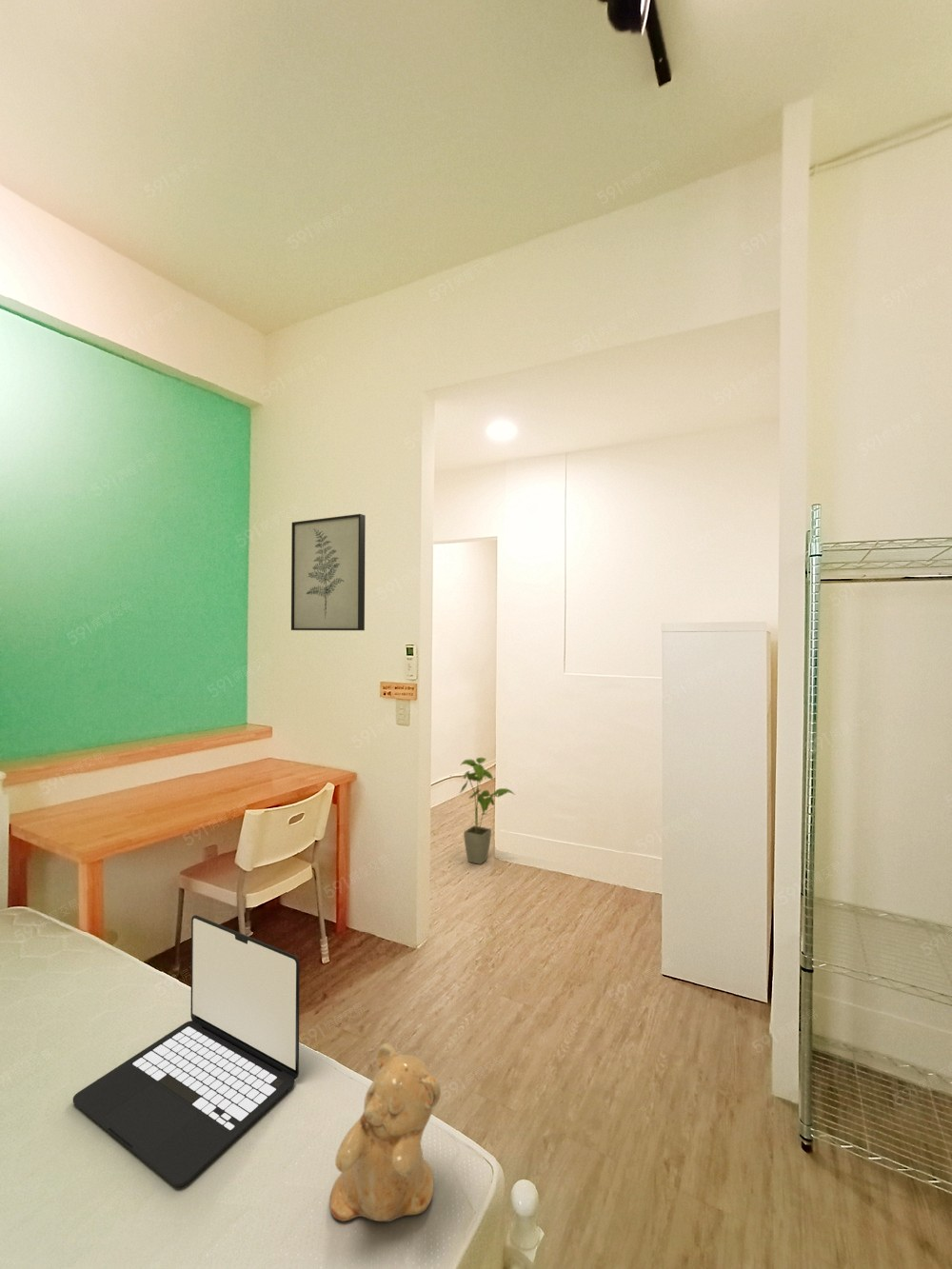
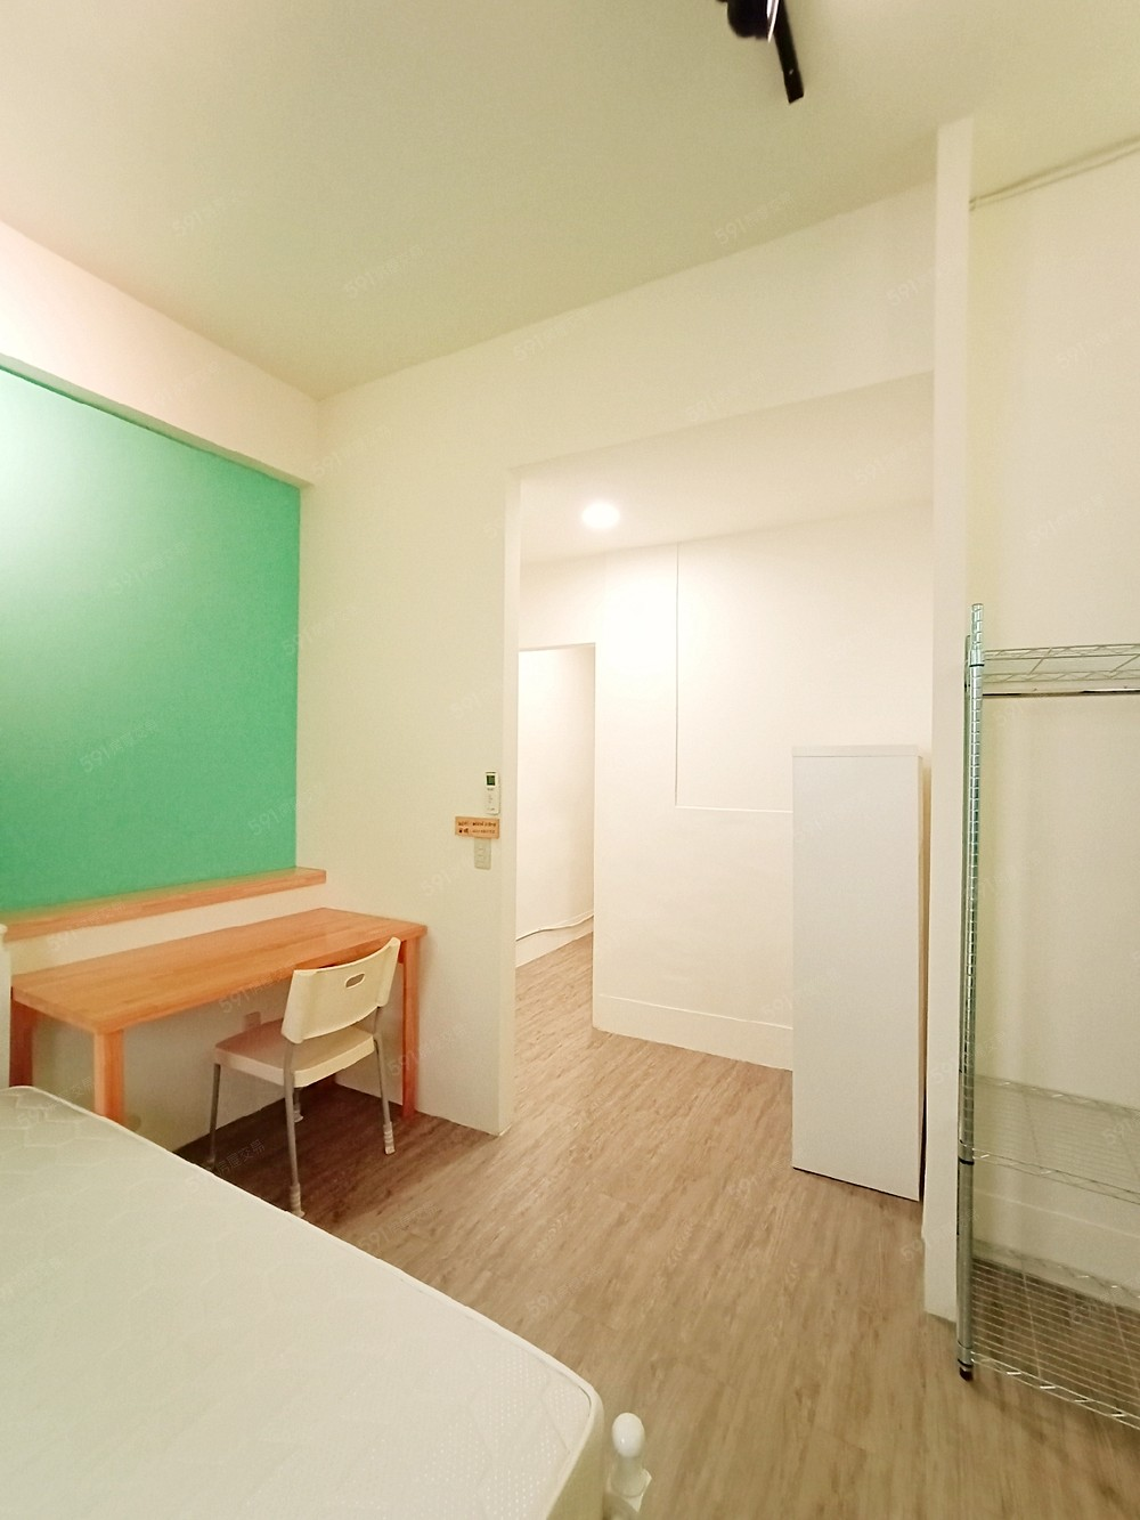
- laptop [72,914,301,1187]
- wall art [290,513,367,631]
- teddy bear [328,1042,442,1222]
- house plant [458,757,516,865]
